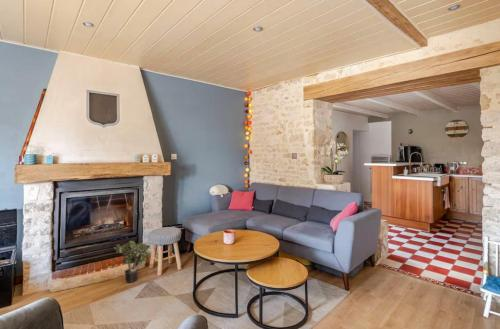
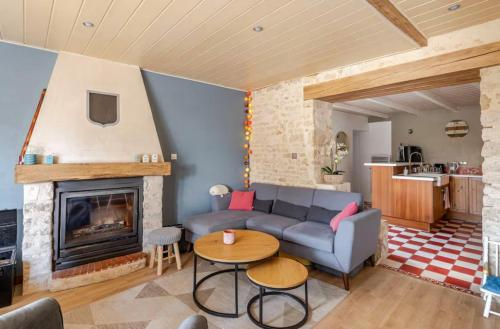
- potted plant [113,239,152,283]
